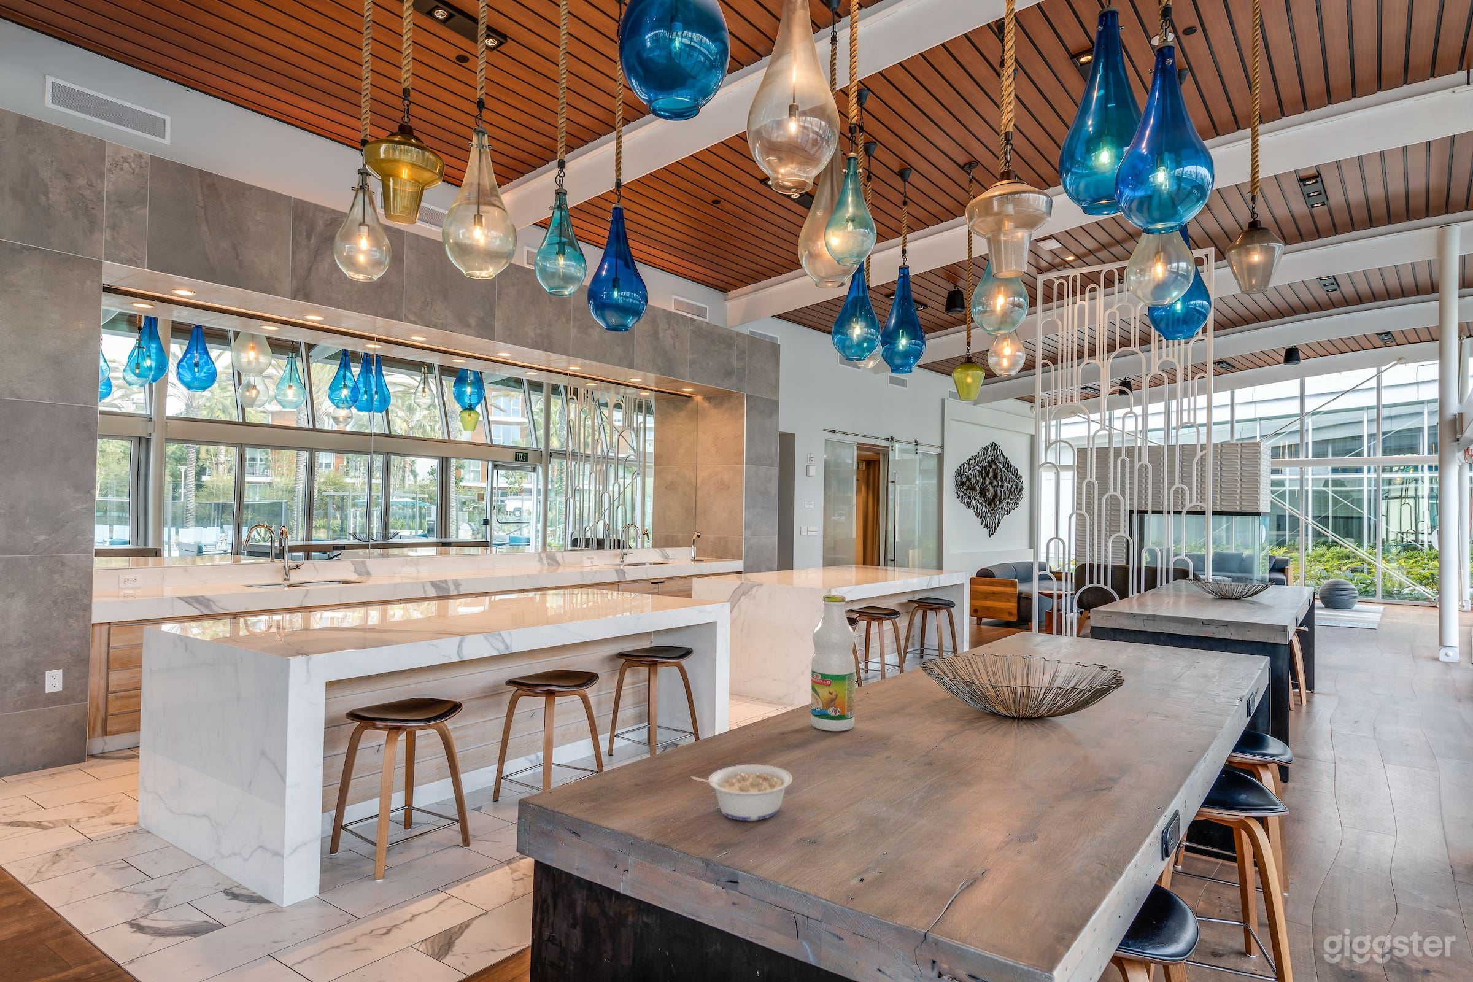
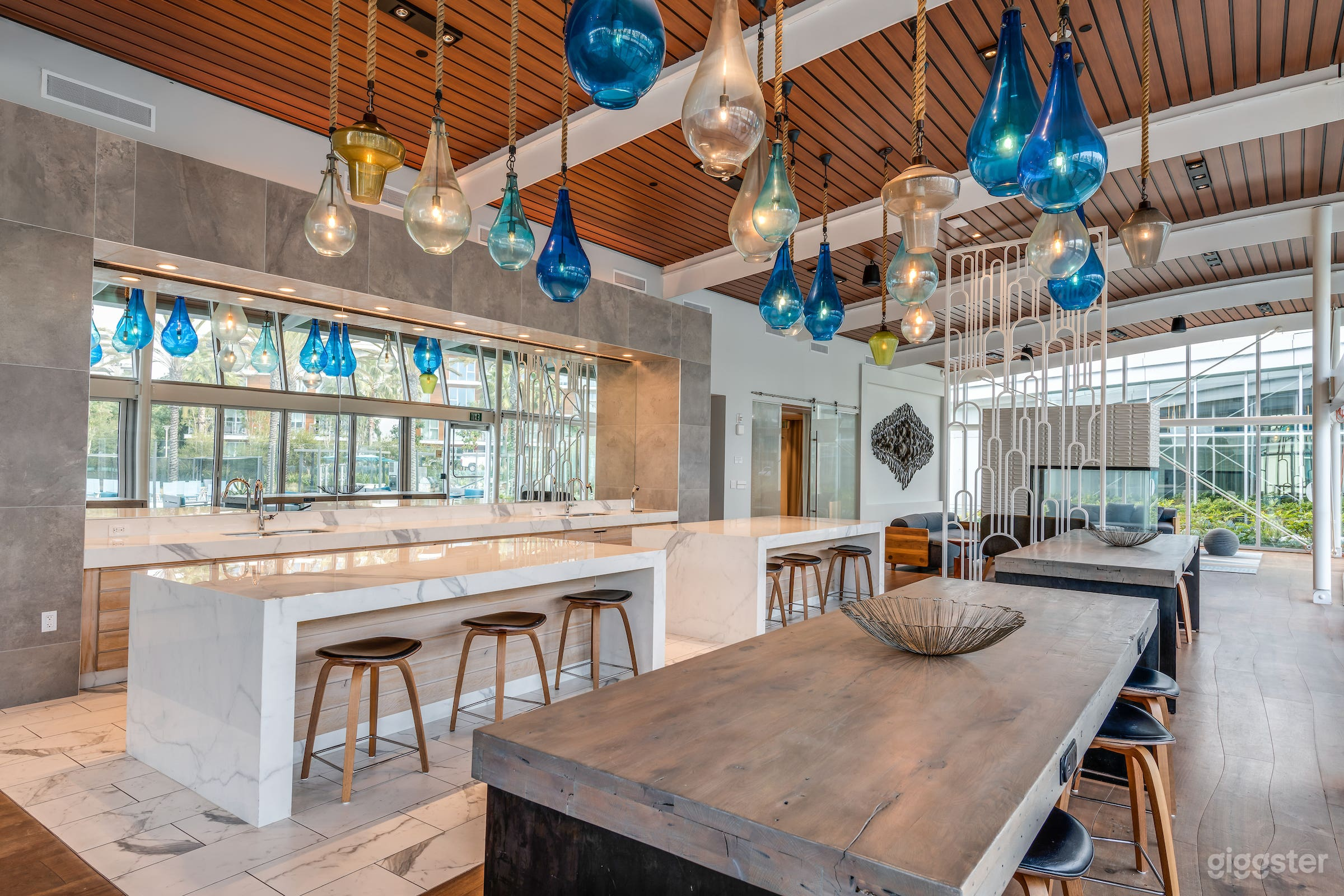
- legume [690,764,793,821]
- bottle [810,594,856,732]
